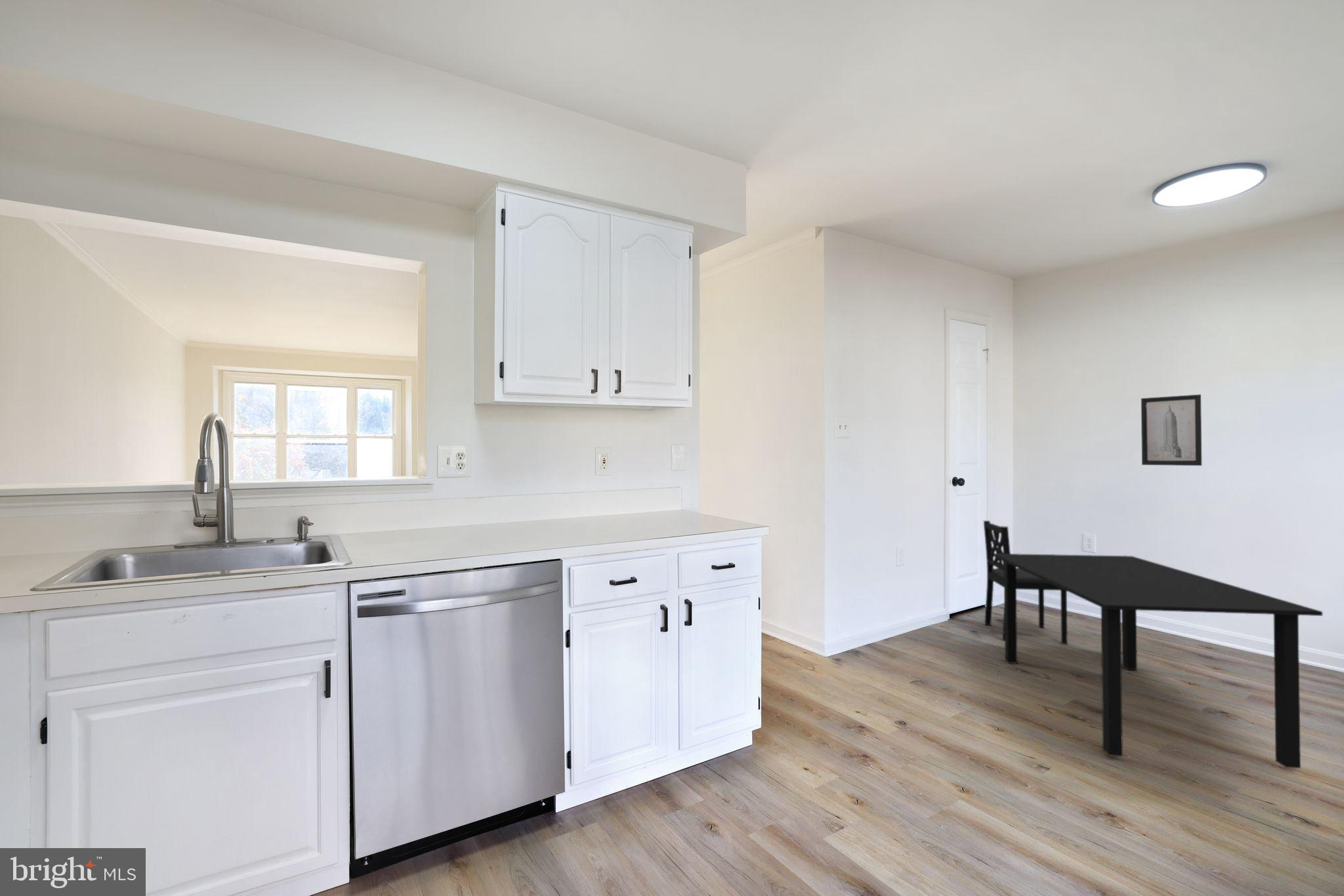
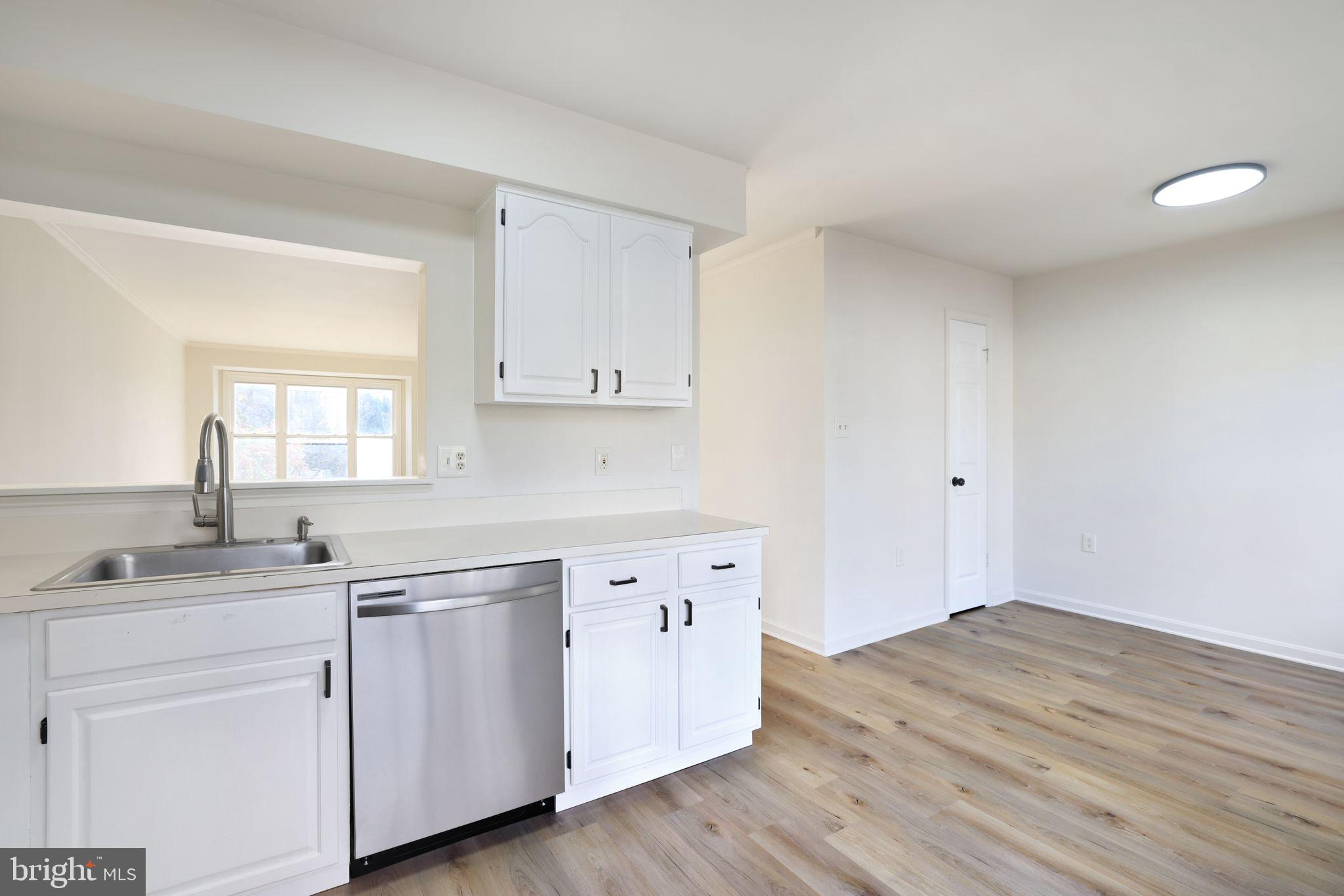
- dining set [983,520,1323,769]
- wall art [1141,394,1202,466]
